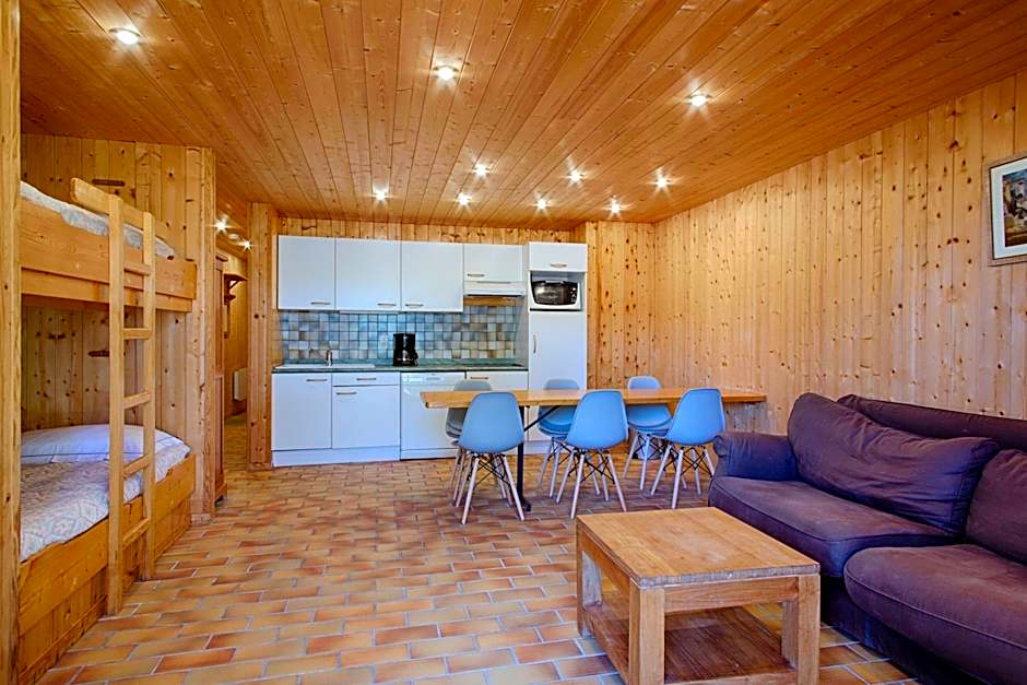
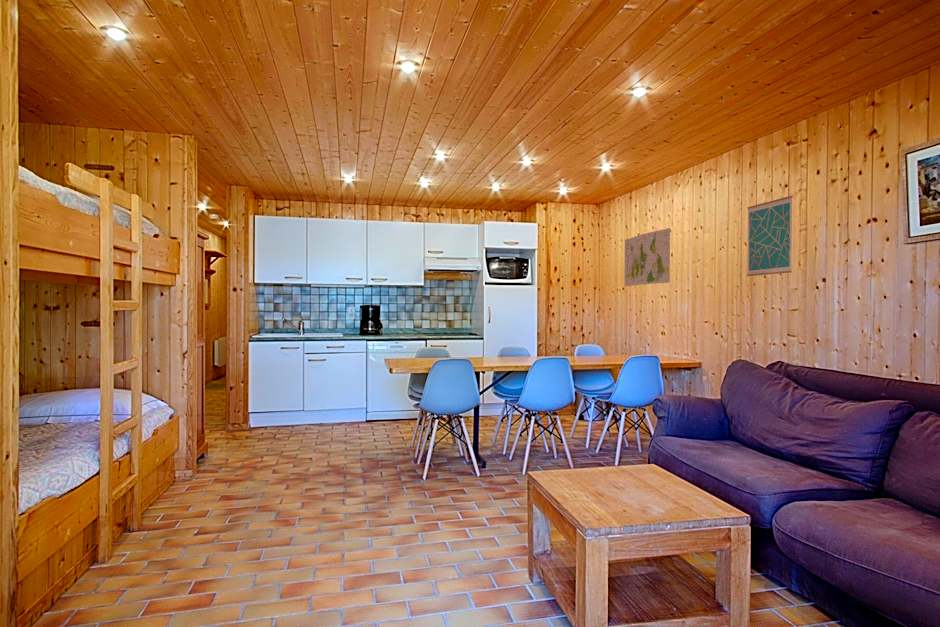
+ wall art [746,195,794,277]
+ map [624,227,671,287]
